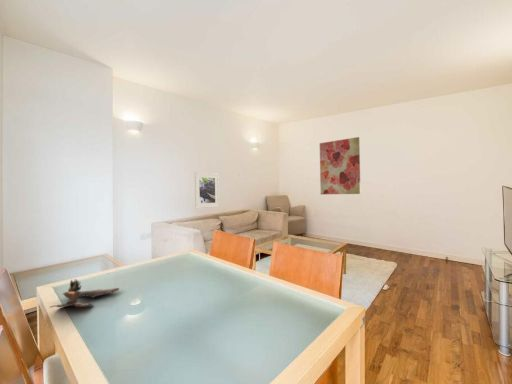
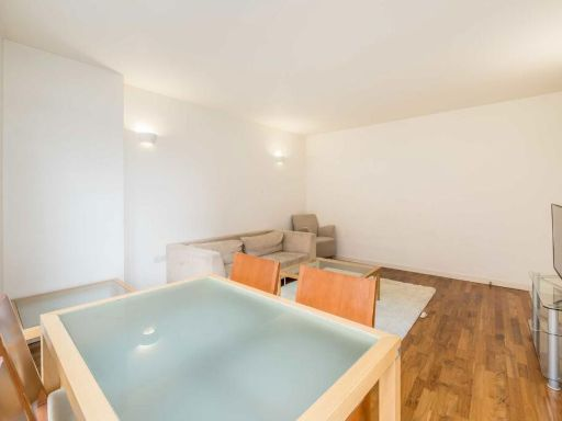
- wall art [319,136,361,195]
- decorative bowl [48,278,120,309]
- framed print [194,171,220,209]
